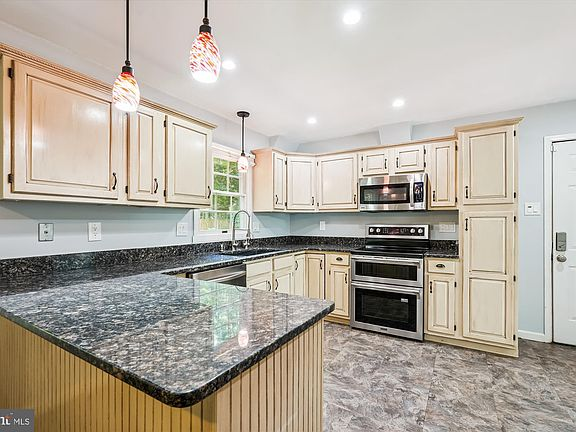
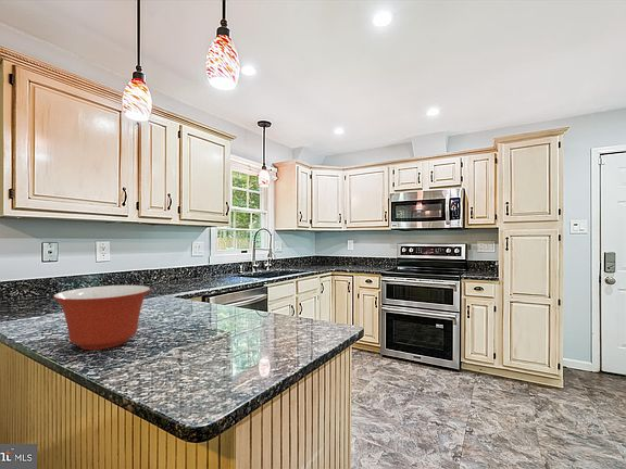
+ mixing bowl [52,284,151,351]
